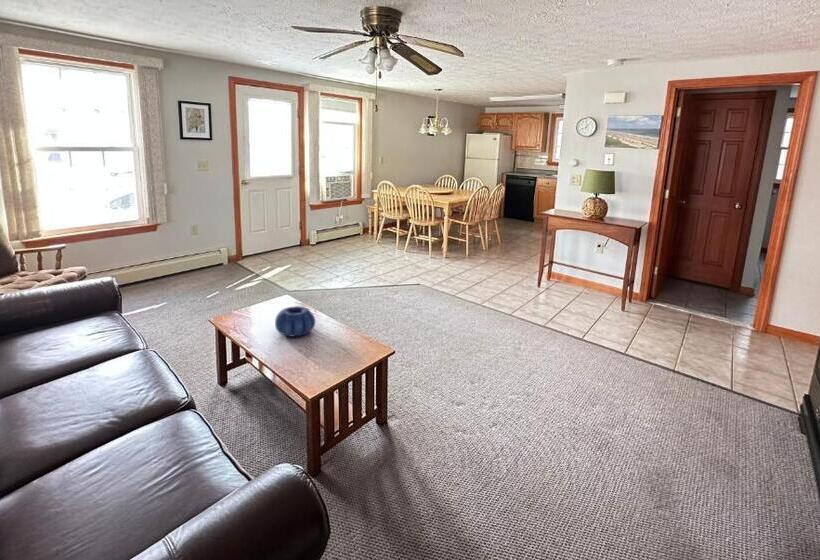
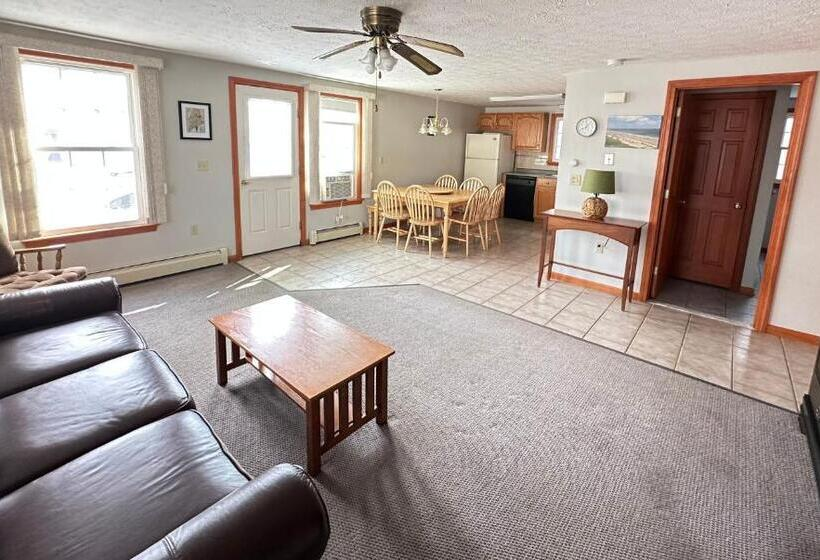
- decorative bowl [274,305,316,338]
